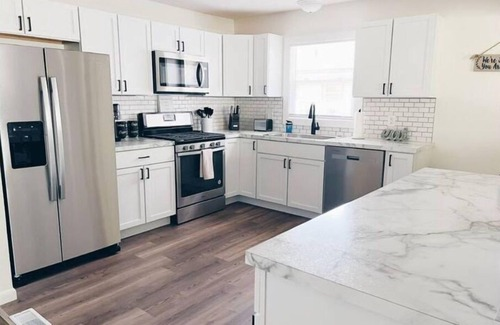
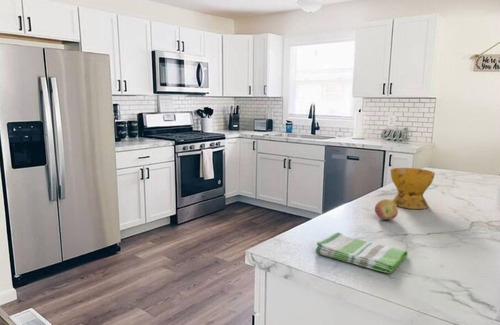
+ dish towel [314,231,409,274]
+ bowl [390,167,436,210]
+ fruit [374,198,399,221]
